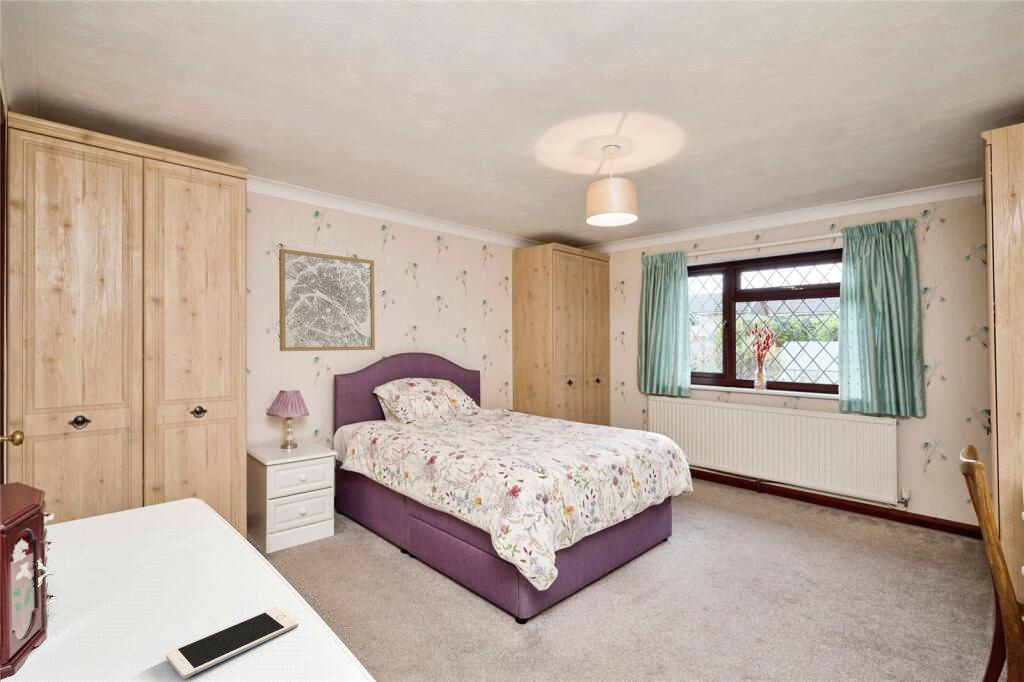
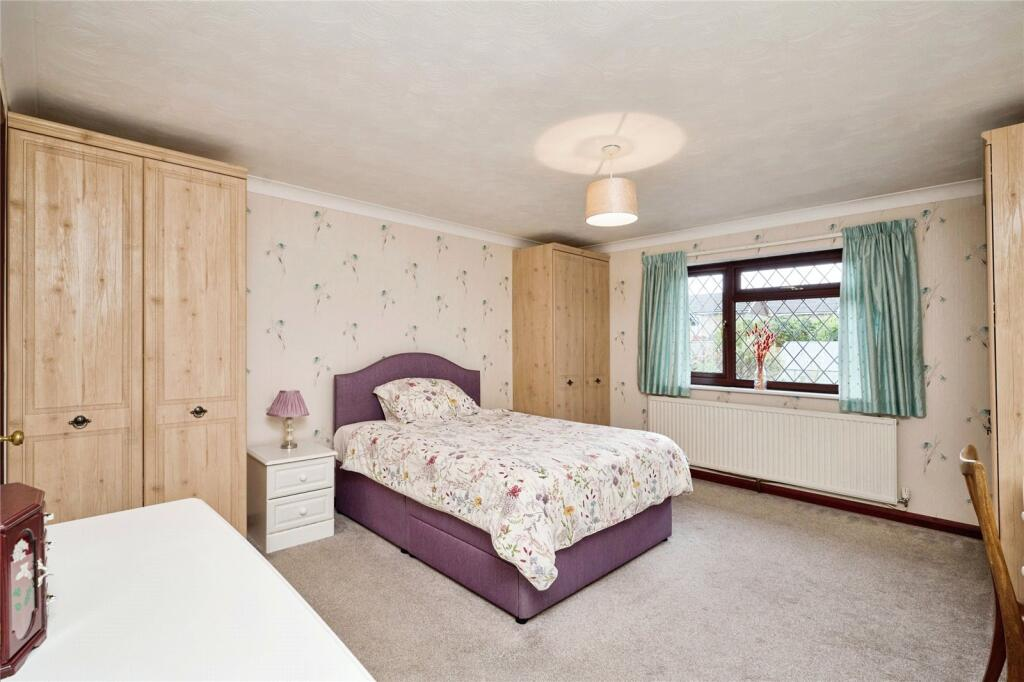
- cell phone [165,606,299,679]
- wall art [278,248,376,352]
